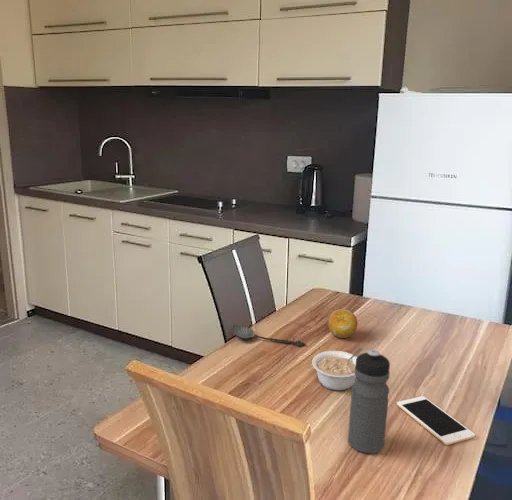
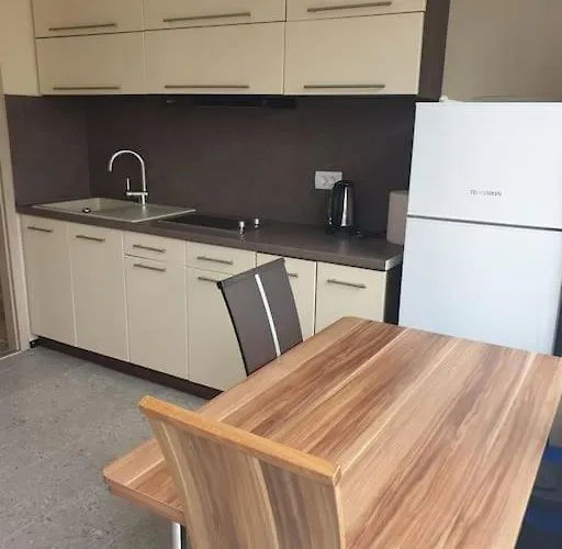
- water bottle [347,349,391,454]
- fruit [327,308,359,339]
- spoon [230,324,307,347]
- cell phone [396,395,476,446]
- legume [311,347,364,391]
